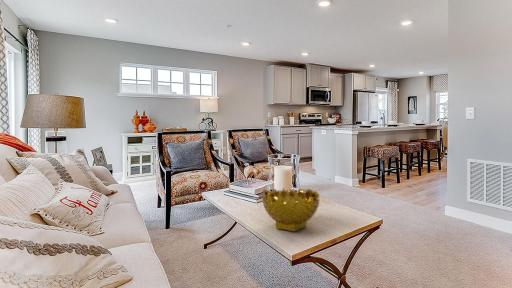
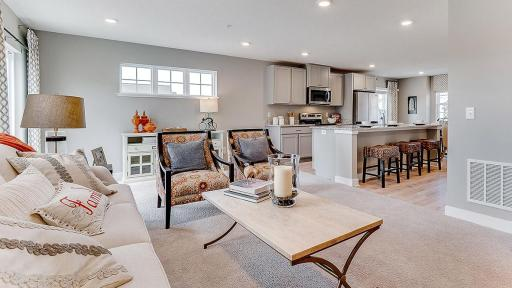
- decorative bowl [261,187,320,232]
